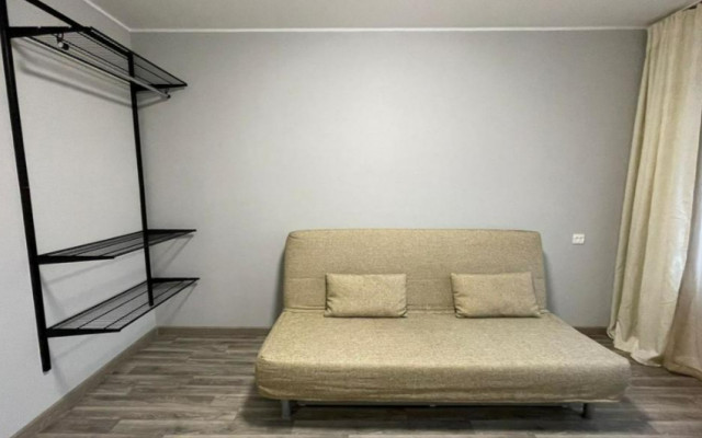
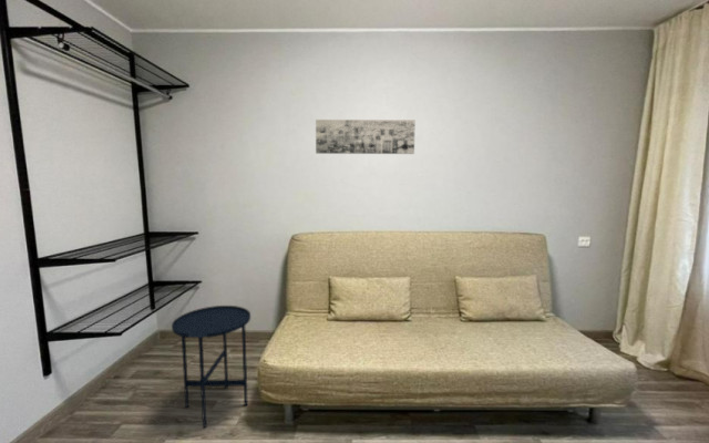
+ side table [171,305,251,429]
+ wall art [315,119,417,155]
